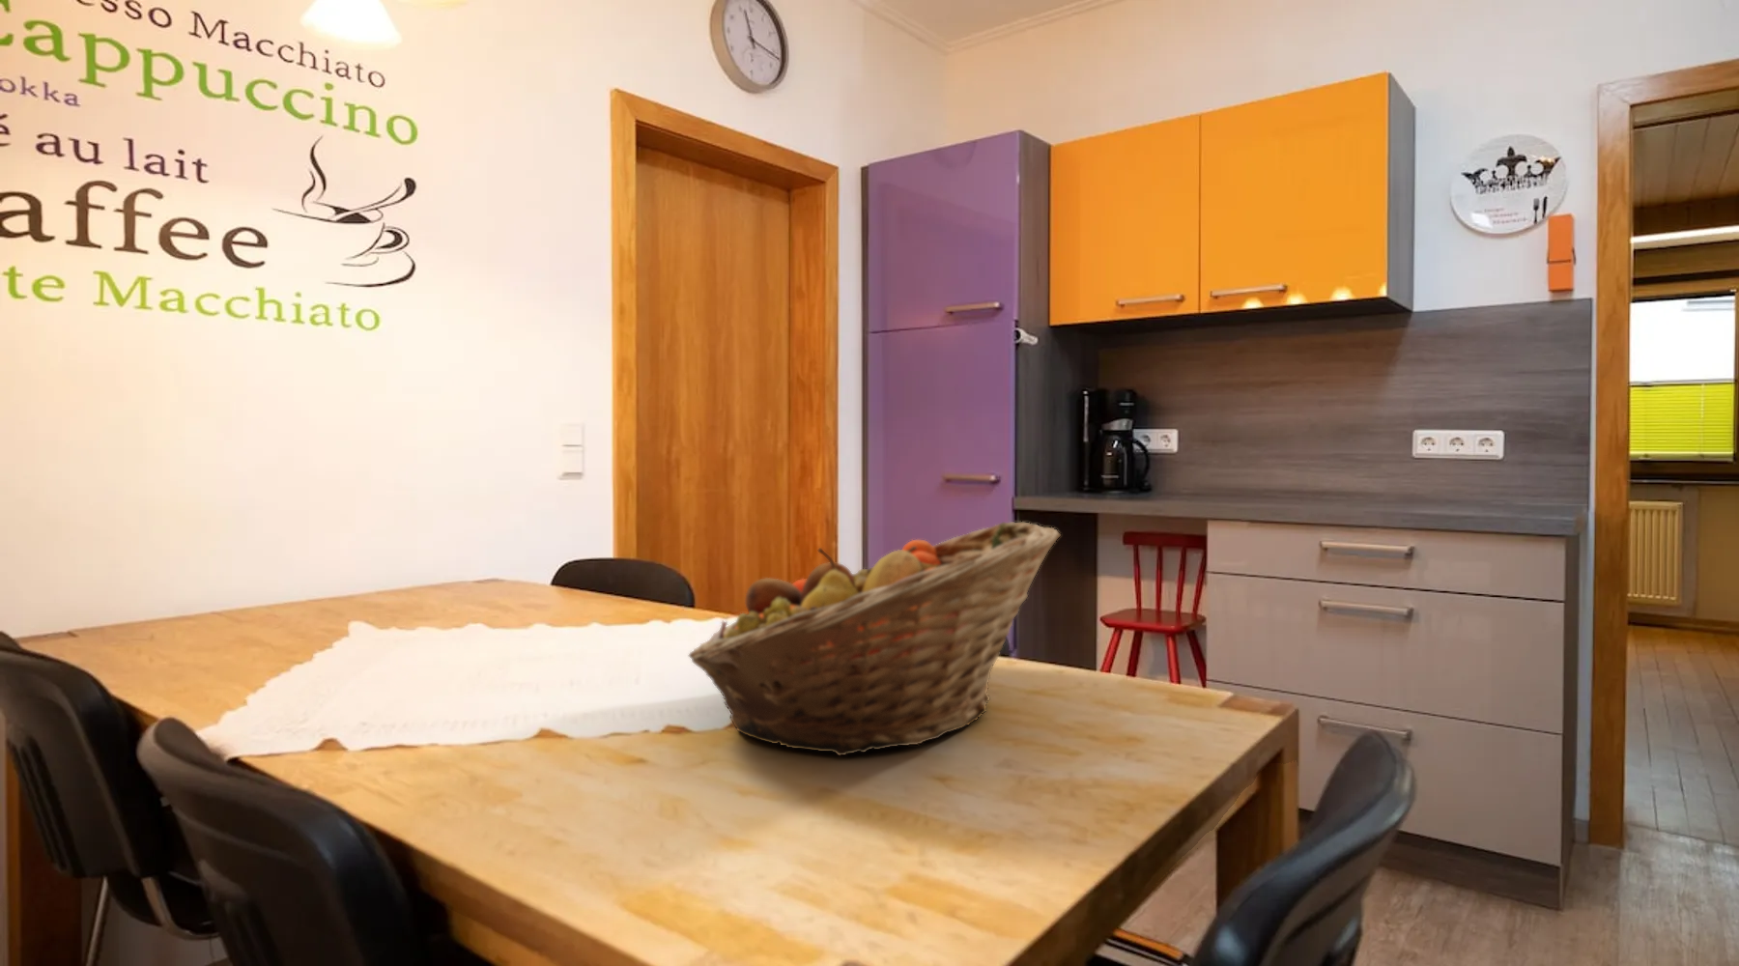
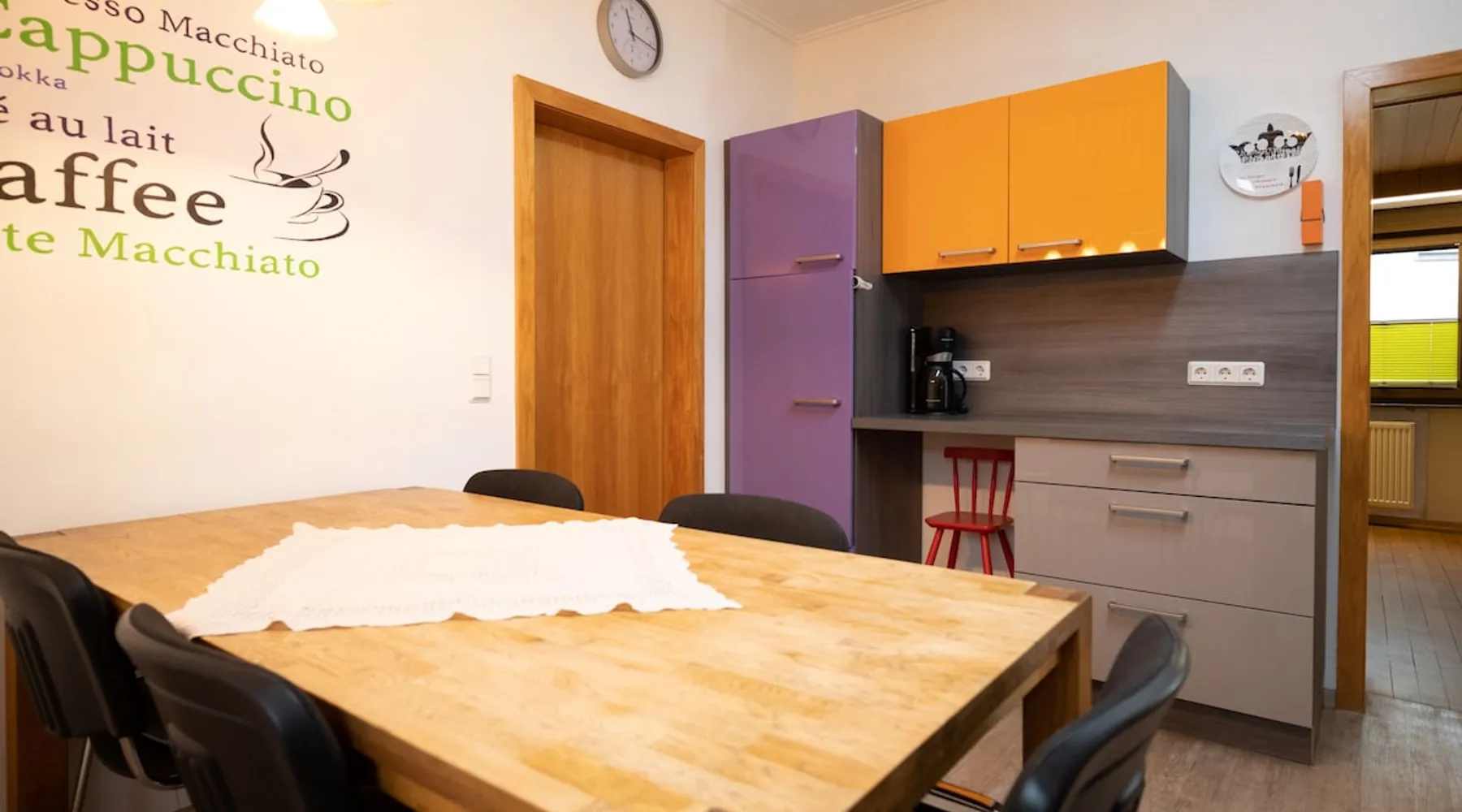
- fruit basket [688,521,1062,757]
